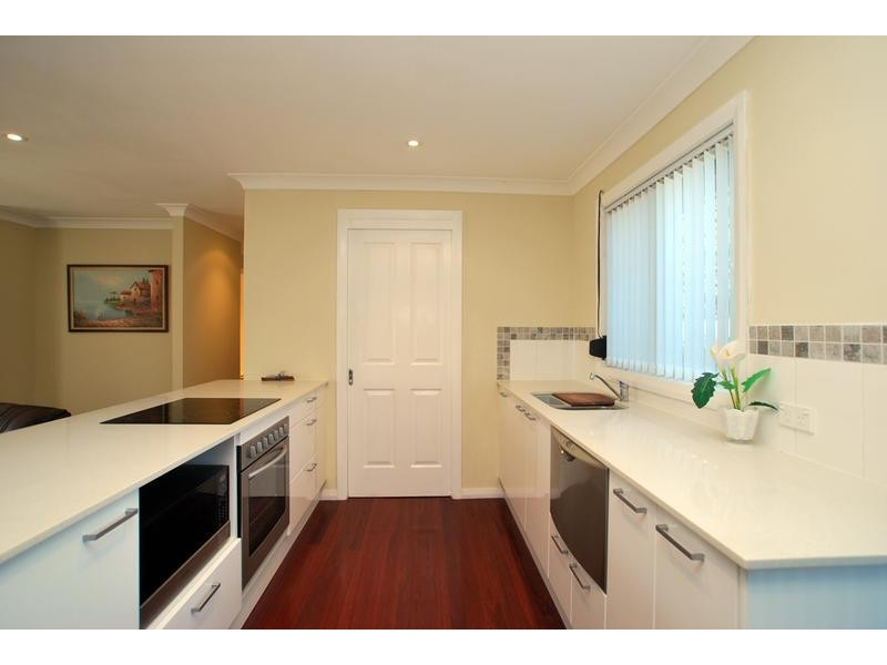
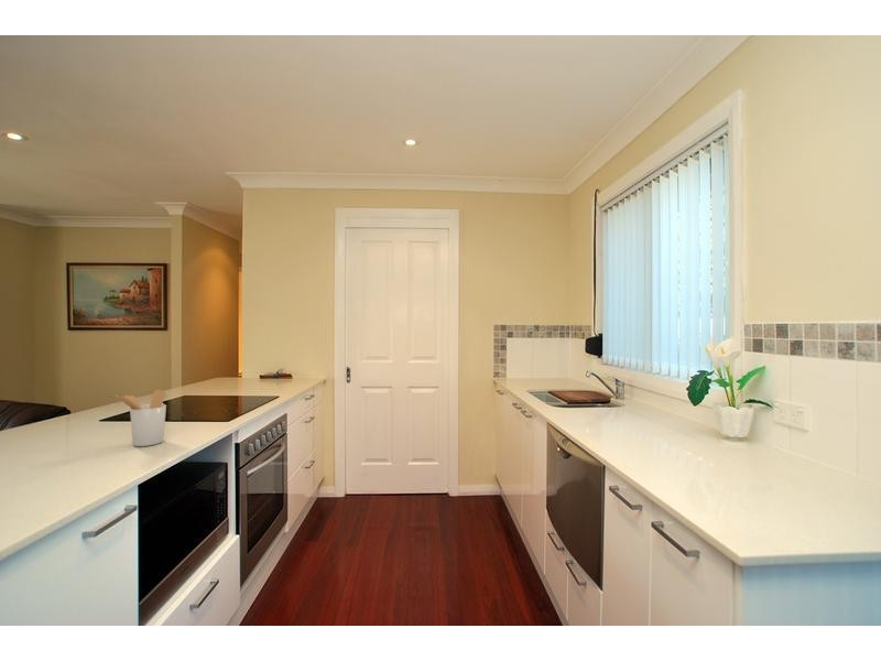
+ utensil holder [113,389,167,447]
